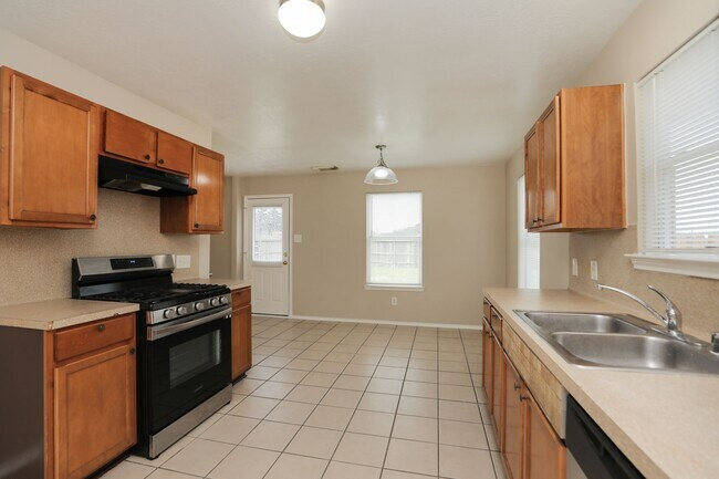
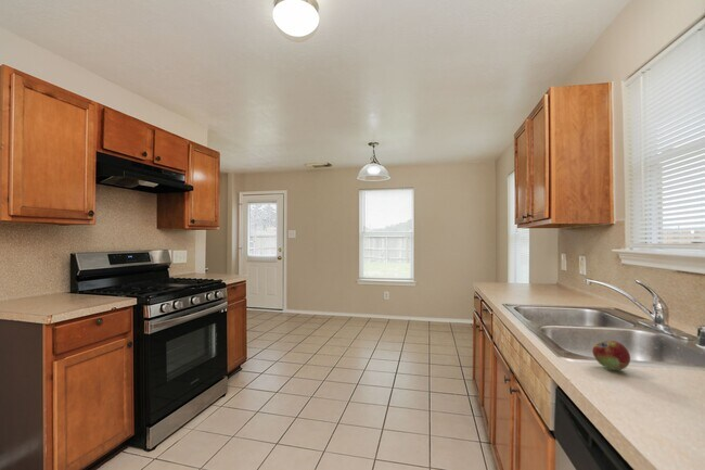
+ fruit [591,340,631,371]
